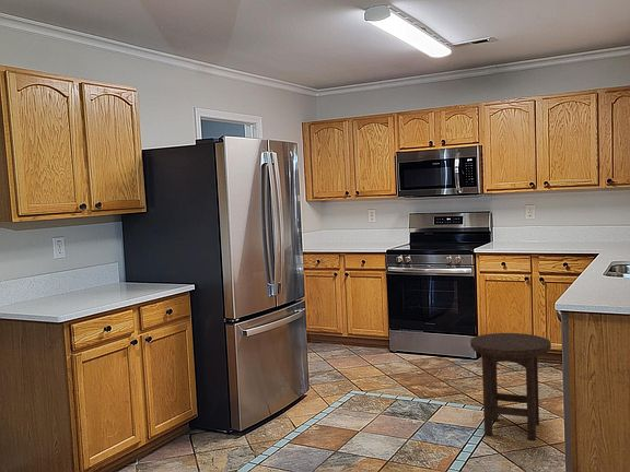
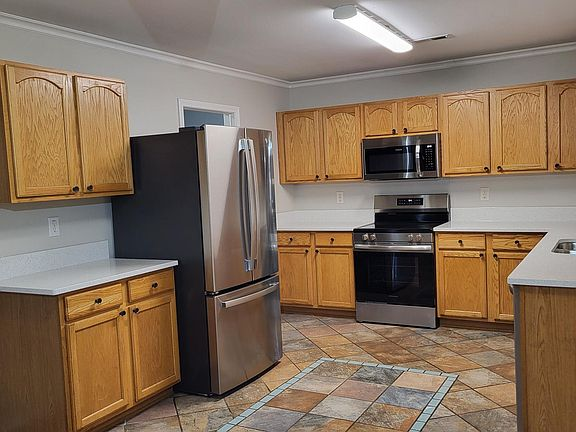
- stool [469,332,552,441]
